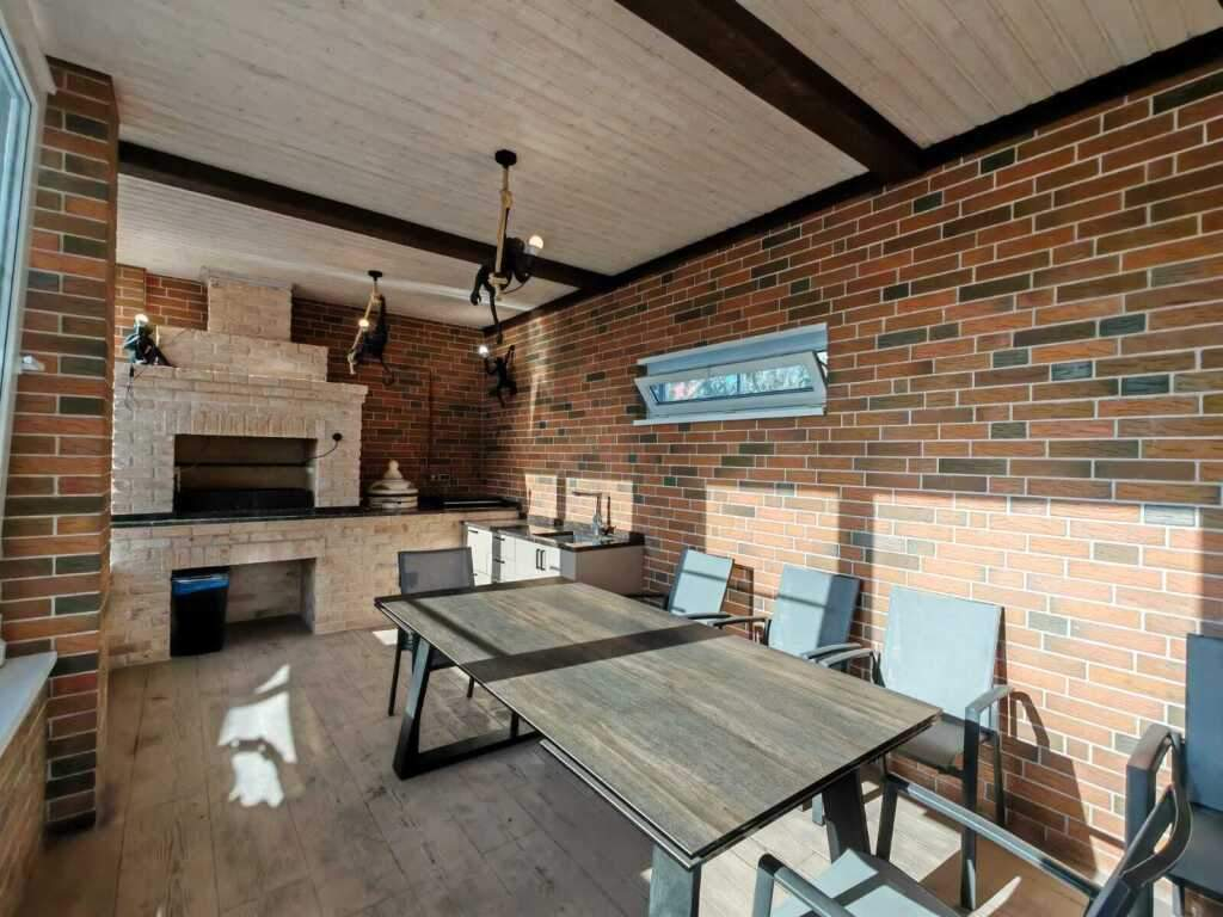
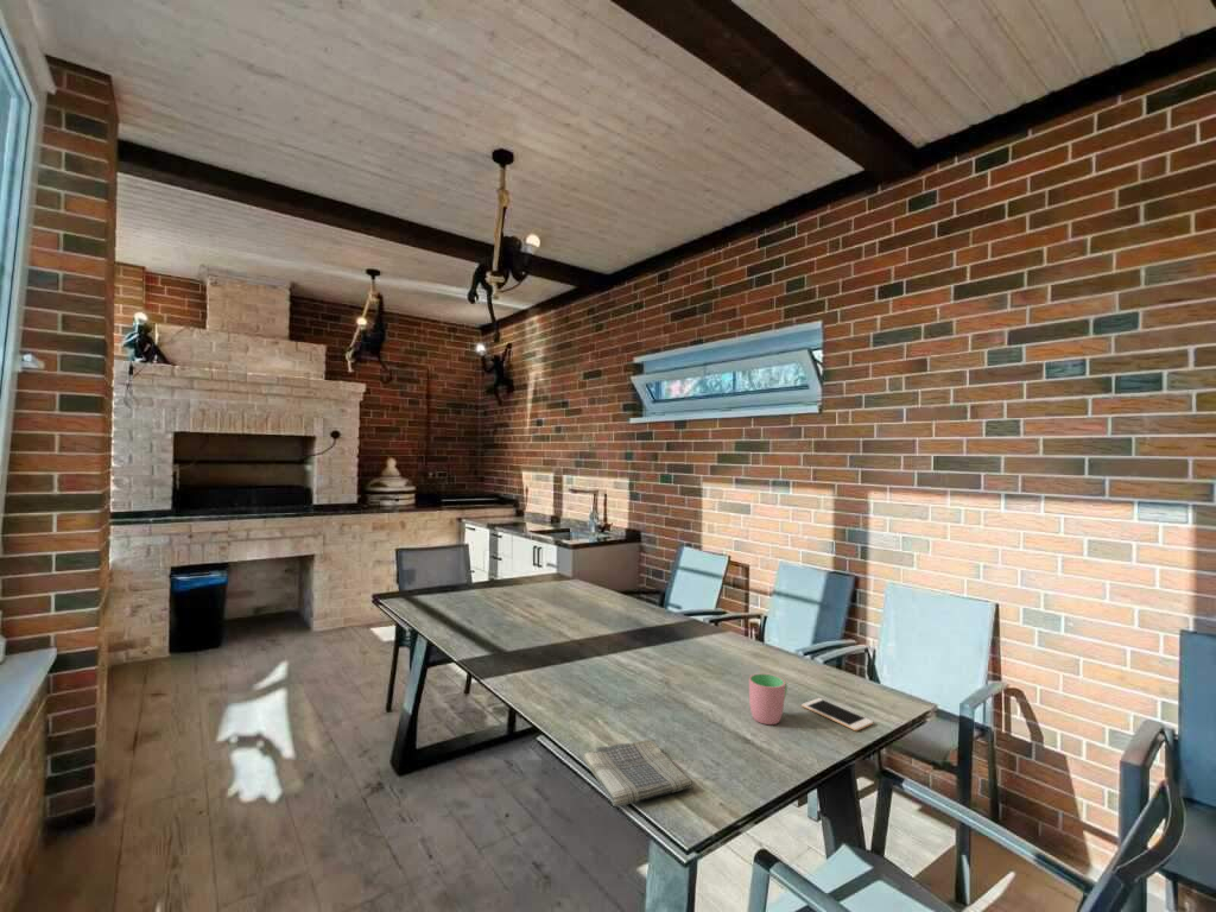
+ cup [748,672,788,726]
+ cell phone [802,697,874,732]
+ dish towel [582,739,694,808]
